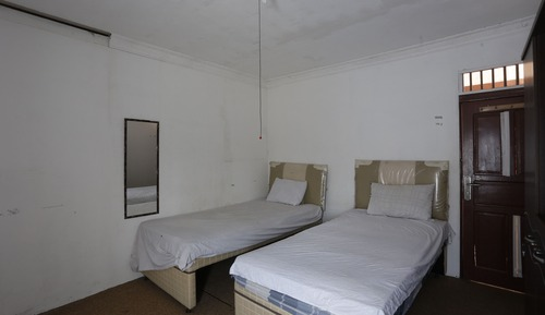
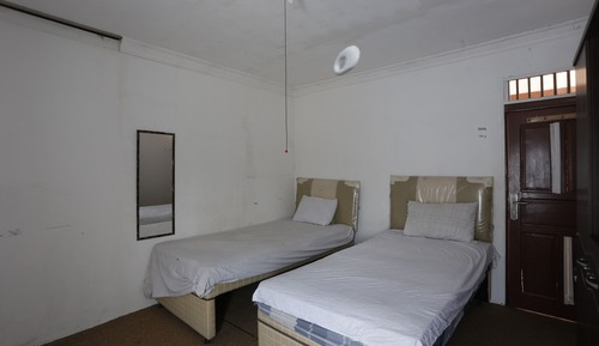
+ ceiling light [333,45,361,77]
